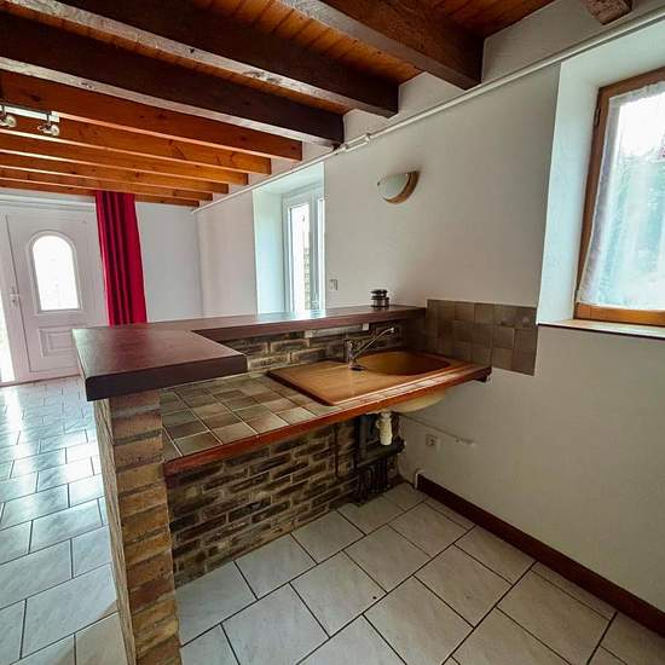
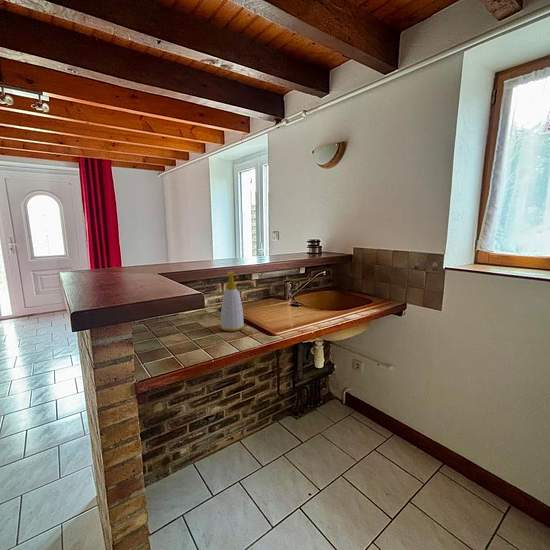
+ soap bottle [219,271,245,332]
